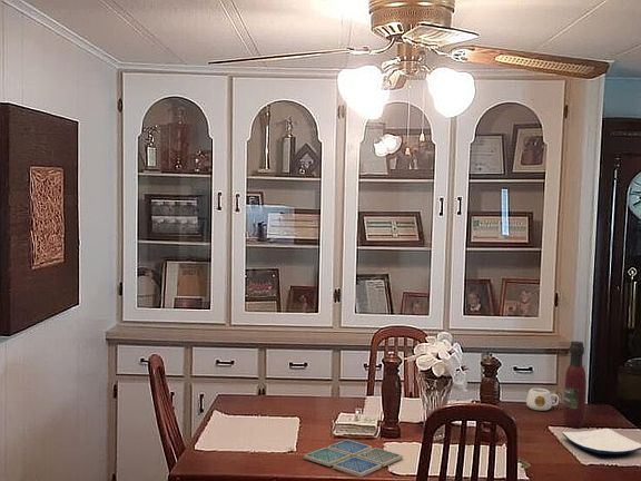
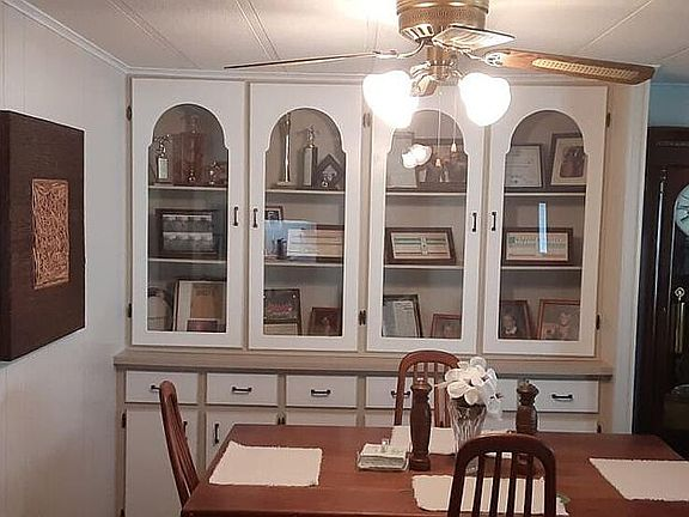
- drink coaster [303,439,404,478]
- plate [561,428,641,455]
- mug [525,387,561,412]
- wine bottle [562,340,588,429]
